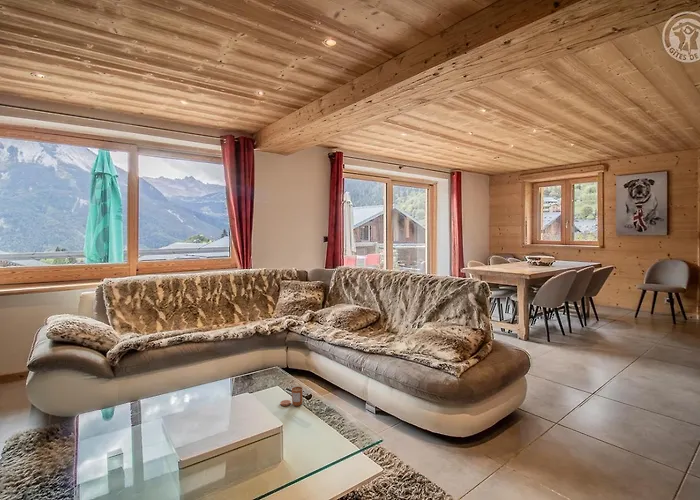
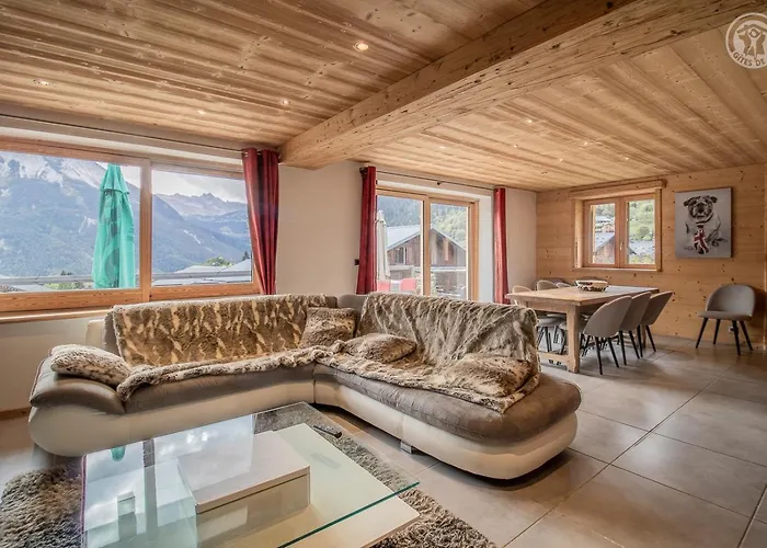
- candle [279,386,304,407]
